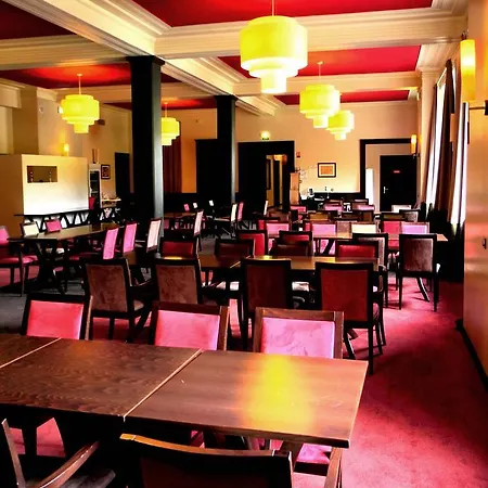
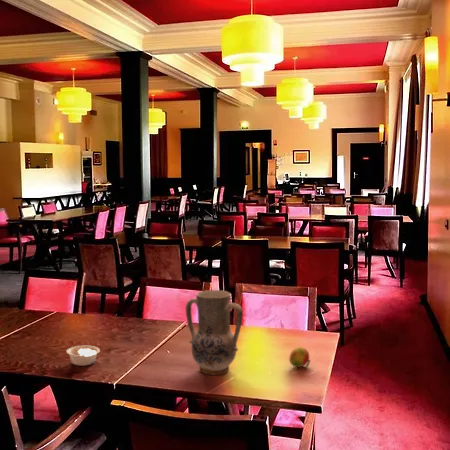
+ vase [185,289,244,376]
+ legume [65,345,101,367]
+ fruit [288,346,311,368]
